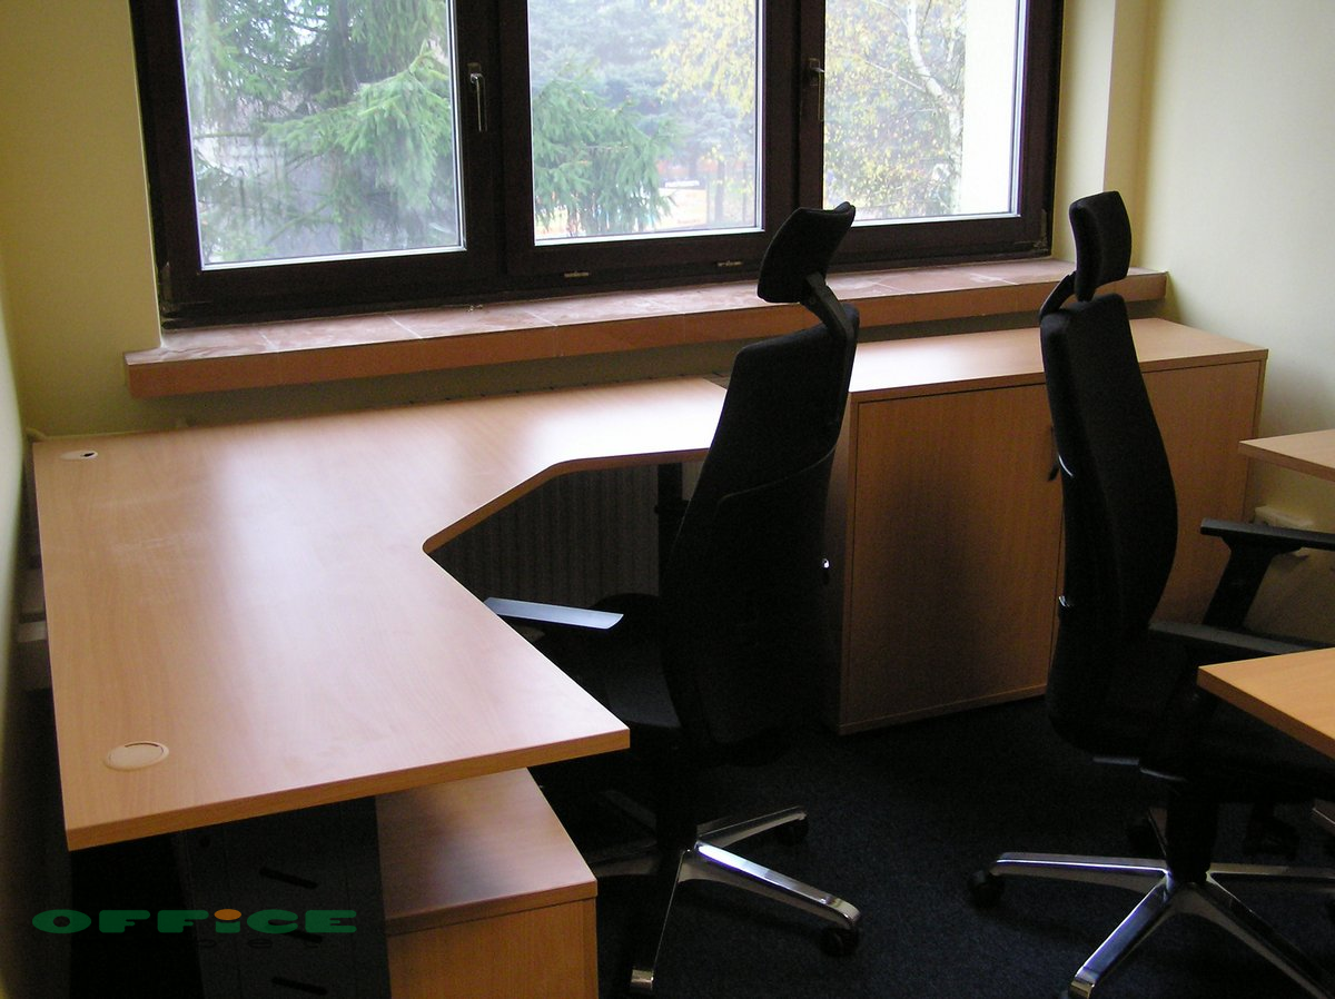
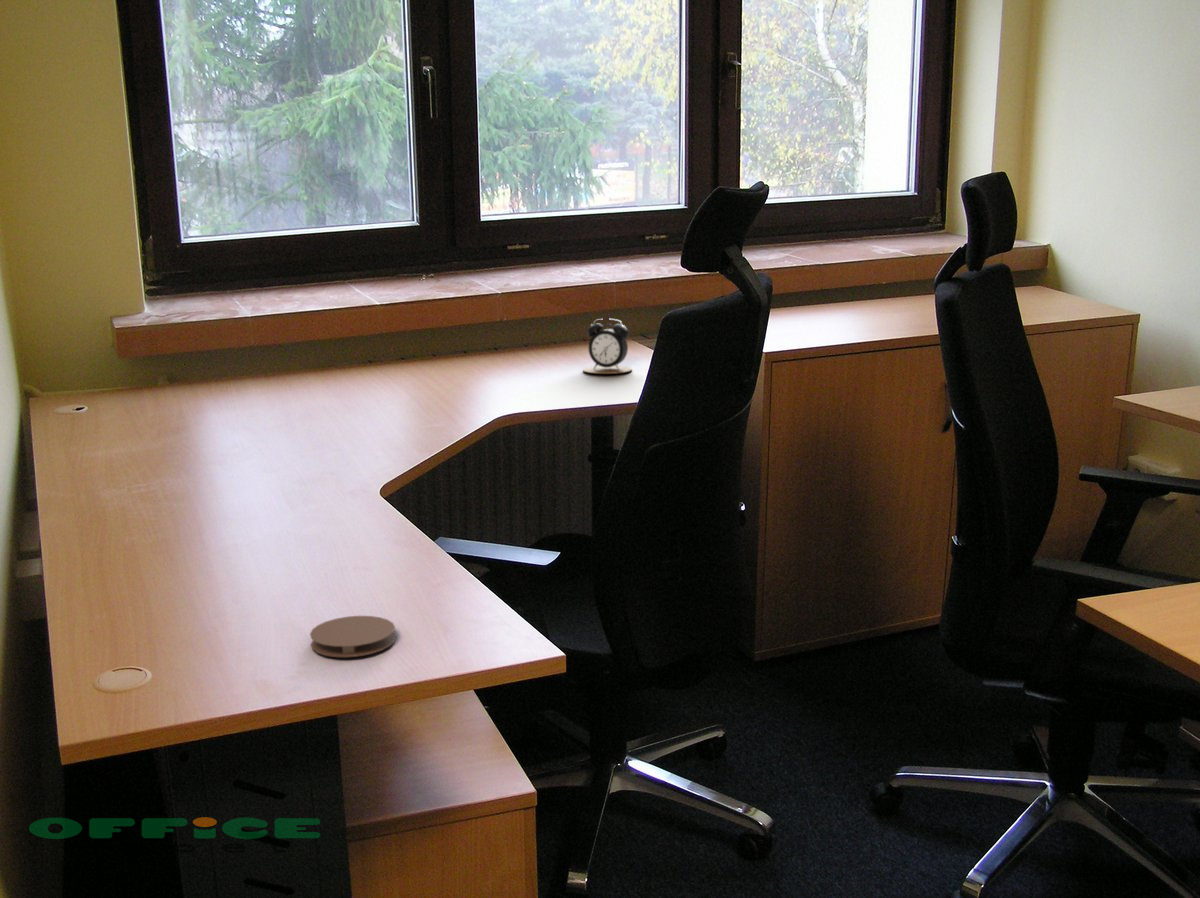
+ coaster [309,615,397,658]
+ alarm clock [582,318,633,375]
